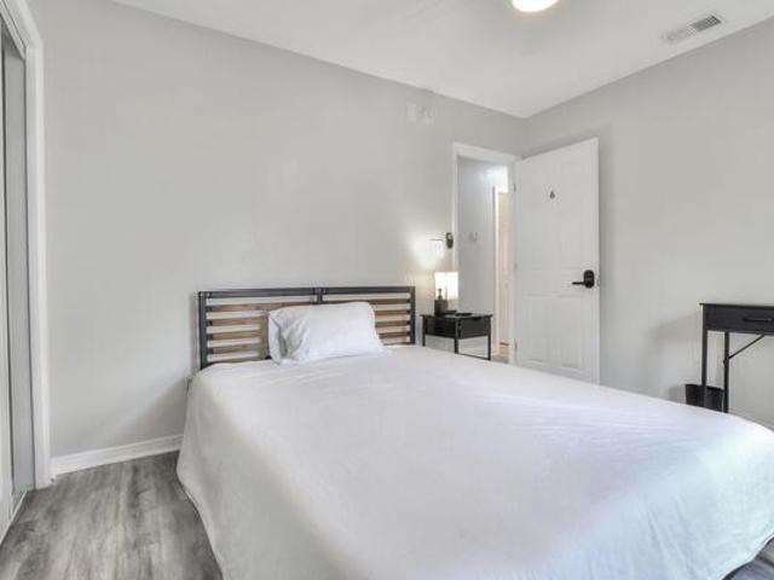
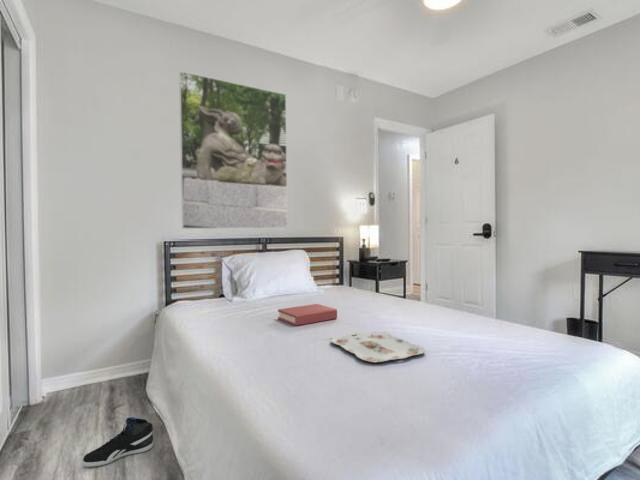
+ serving tray [330,331,426,364]
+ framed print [178,70,289,230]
+ sneaker [82,416,154,468]
+ hardback book [277,303,338,327]
